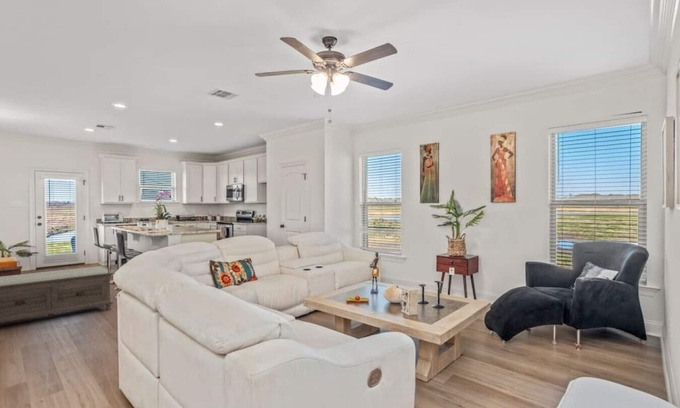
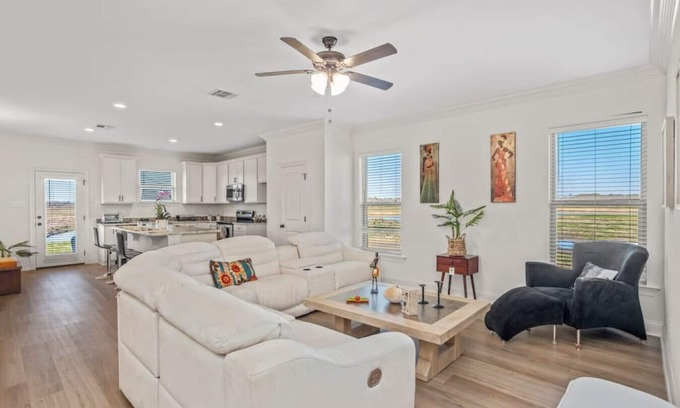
- bench [0,265,114,323]
